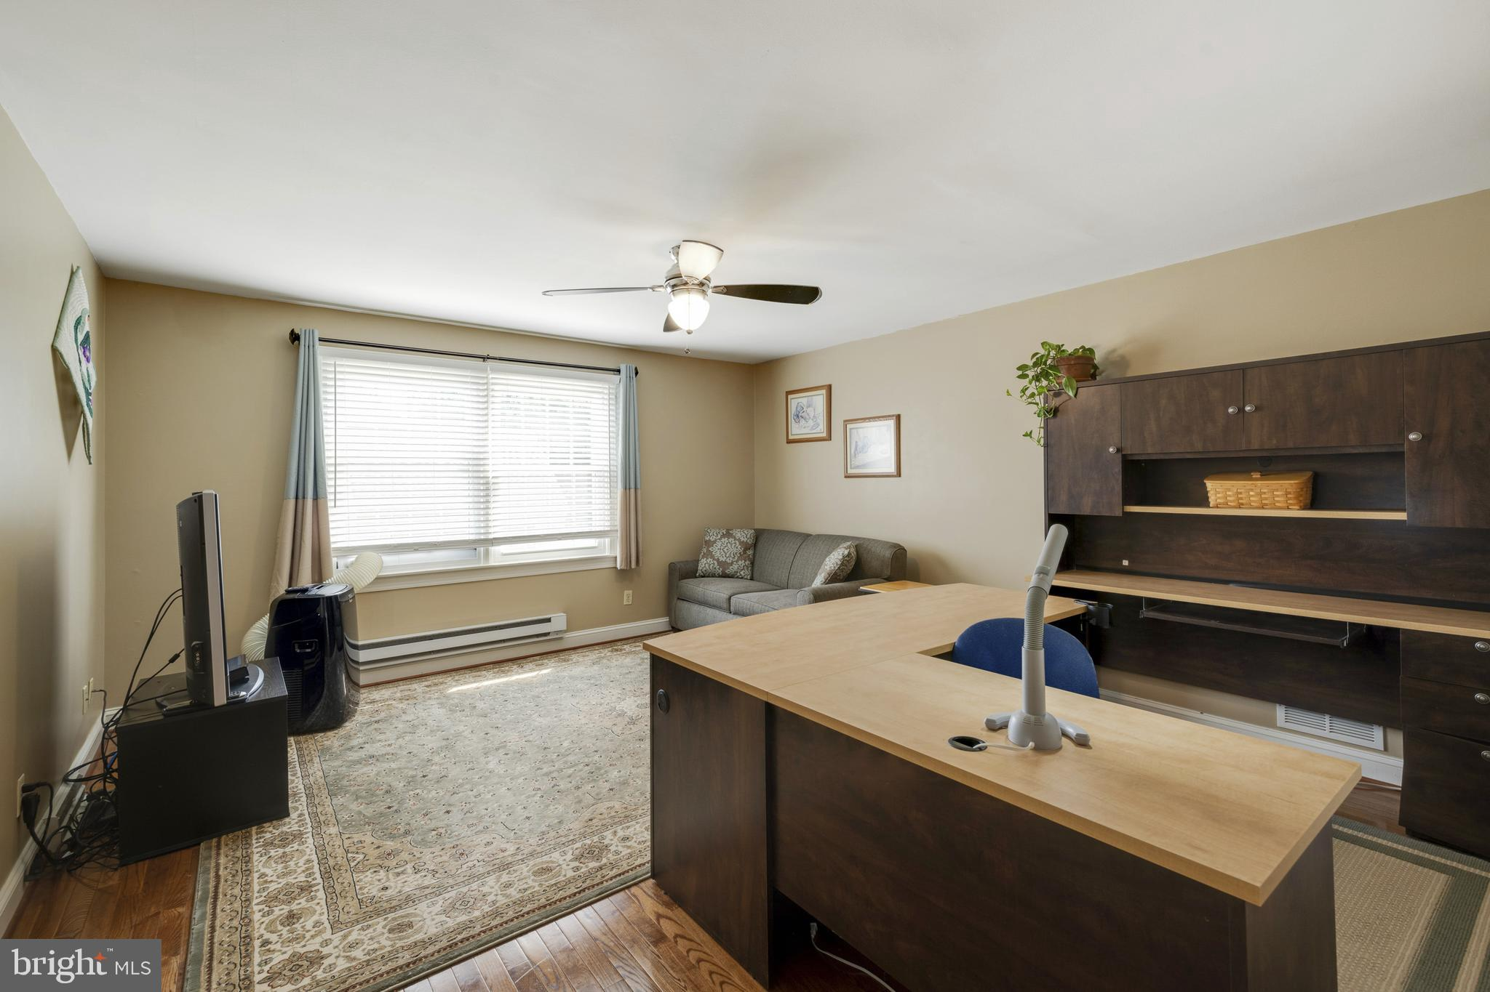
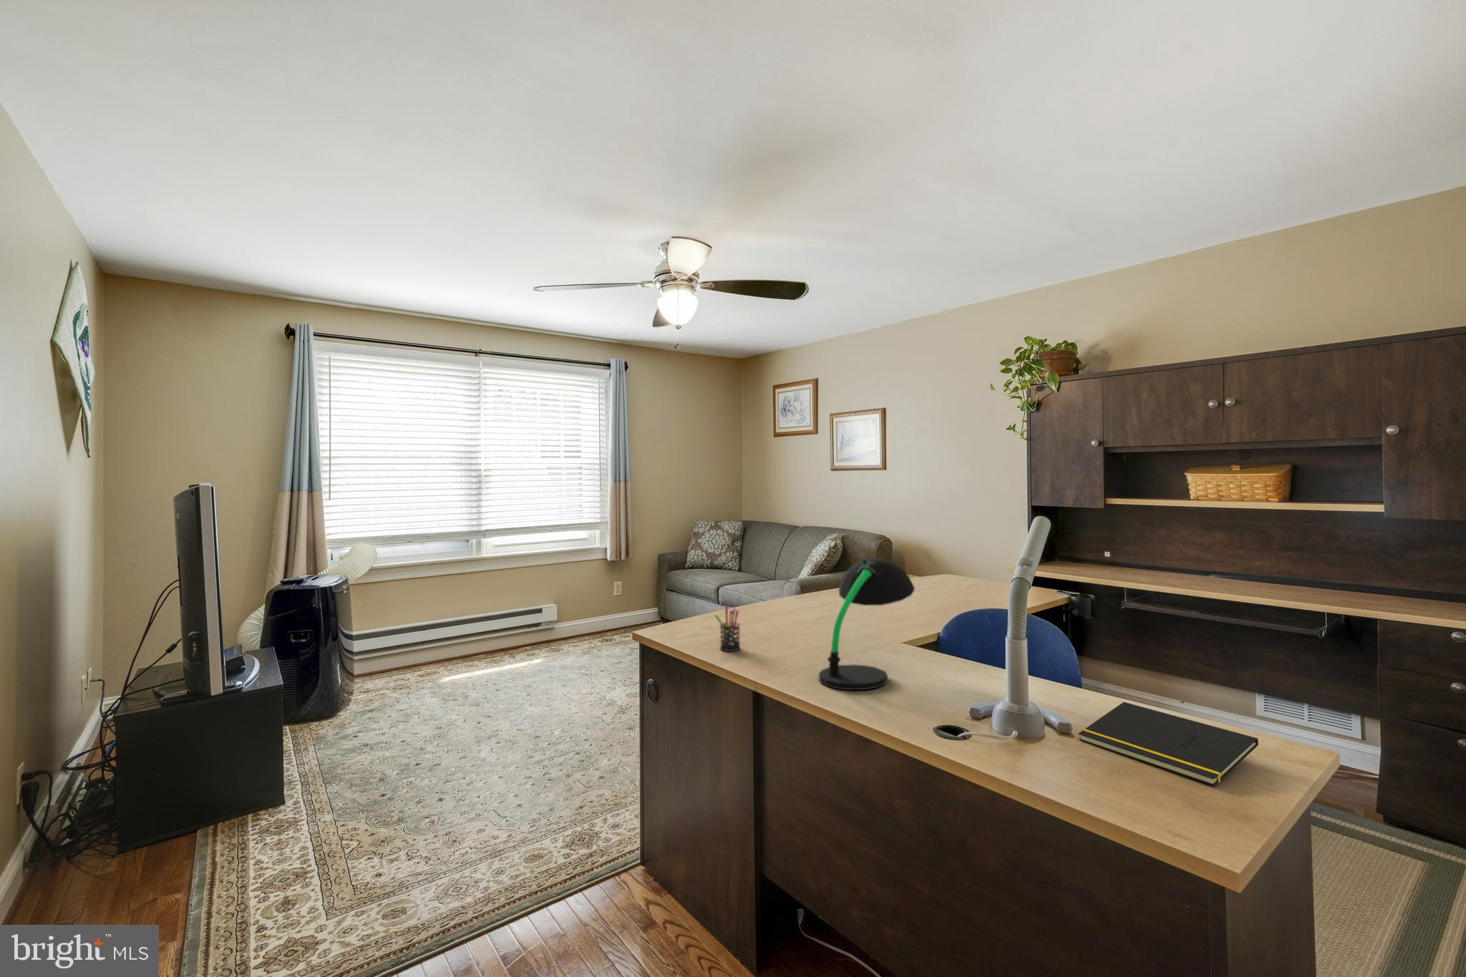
+ pen holder [714,605,741,652]
+ notepad [1078,701,1259,786]
+ desk lamp [819,557,916,690]
